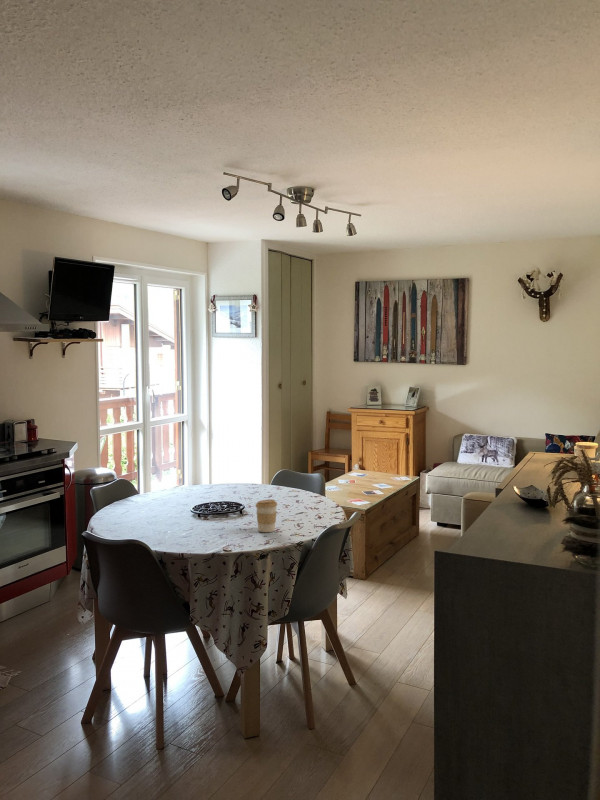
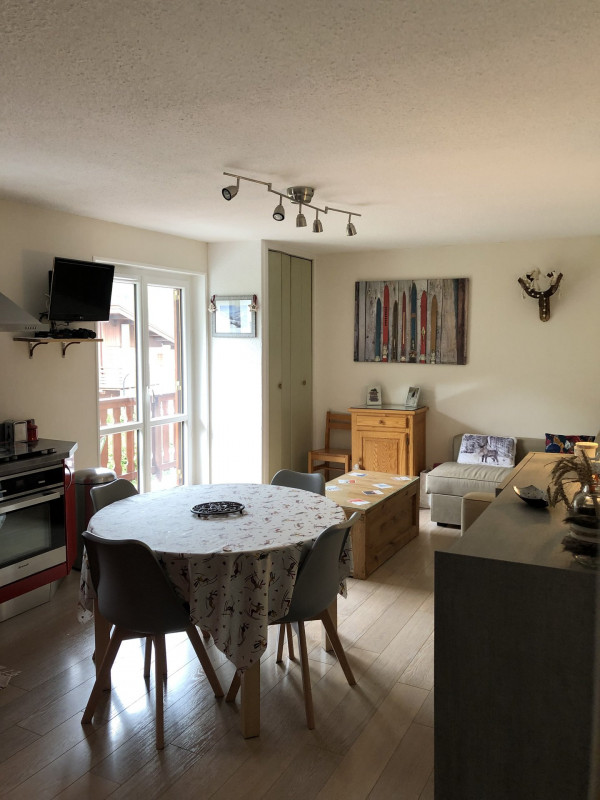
- coffee cup [254,499,278,533]
